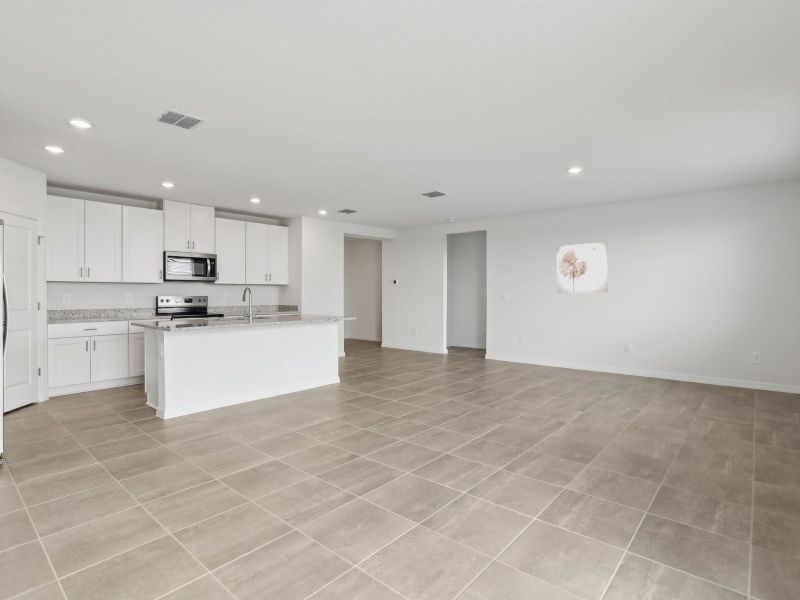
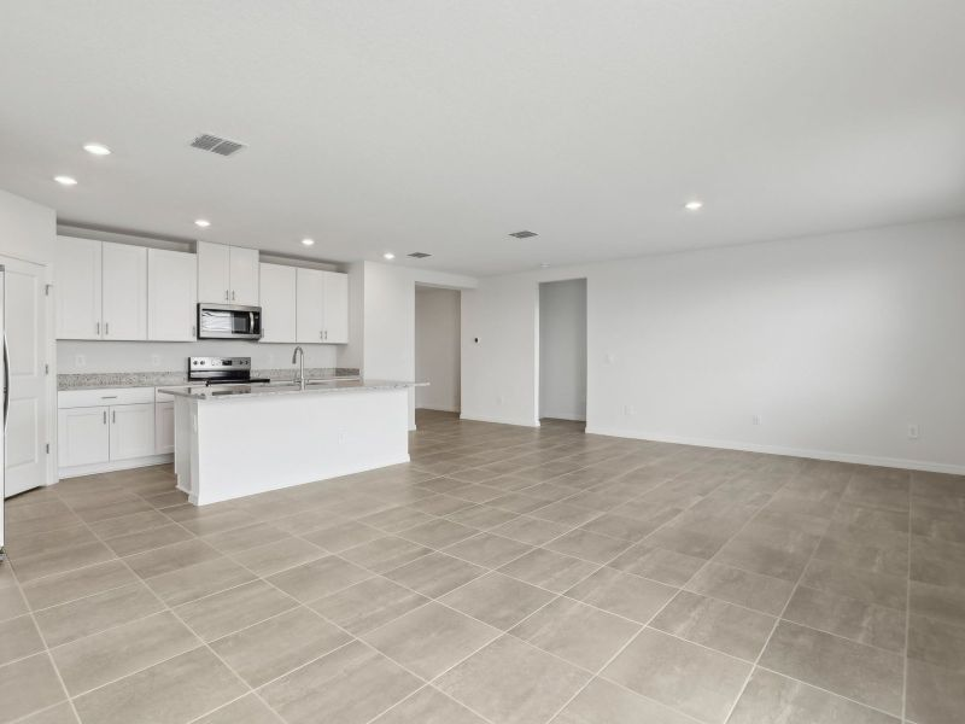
- wall art [556,241,609,294]
